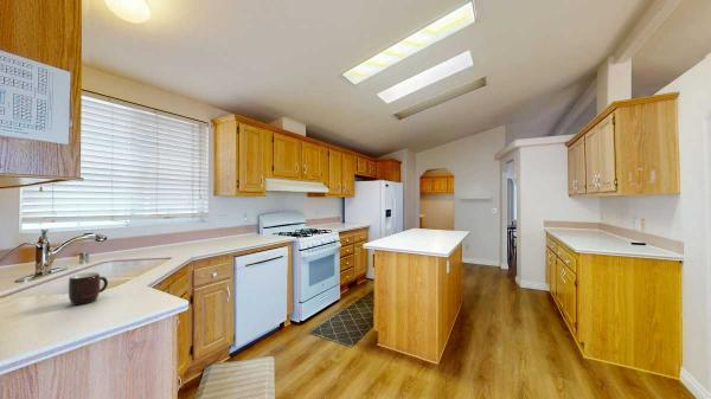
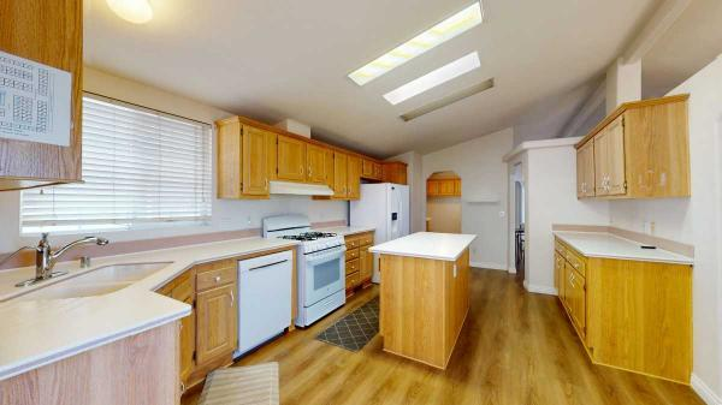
- mug [68,271,109,307]
